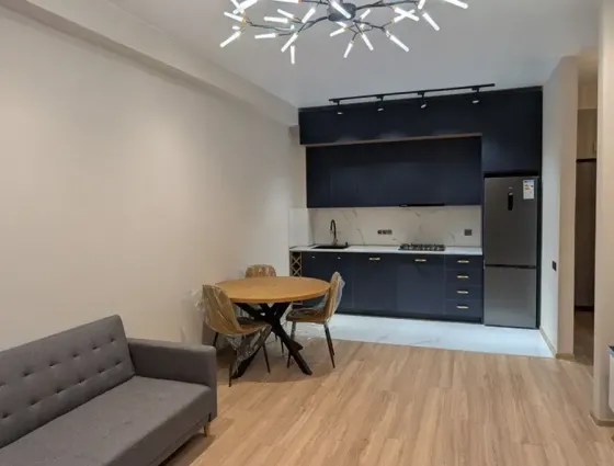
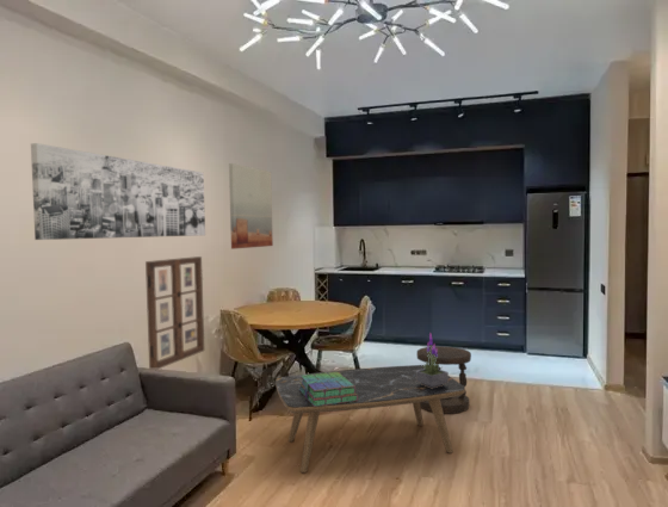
+ wall art [30,142,206,241]
+ stack of books [299,371,358,407]
+ wall art [228,162,274,251]
+ potted plant [416,333,450,389]
+ coffee table [274,364,466,474]
+ stool [415,345,472,415]
+ picture frame [144,255,205,370]
